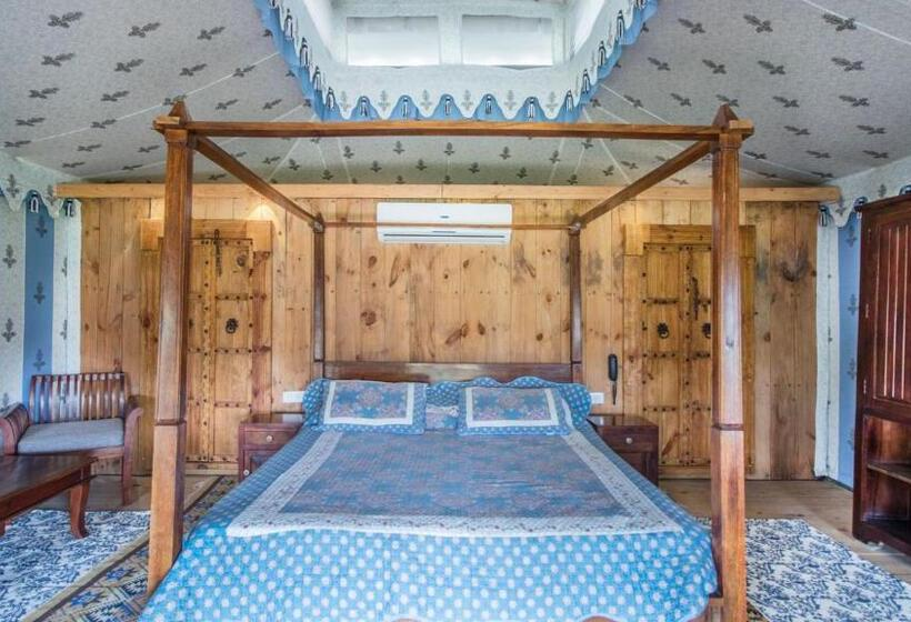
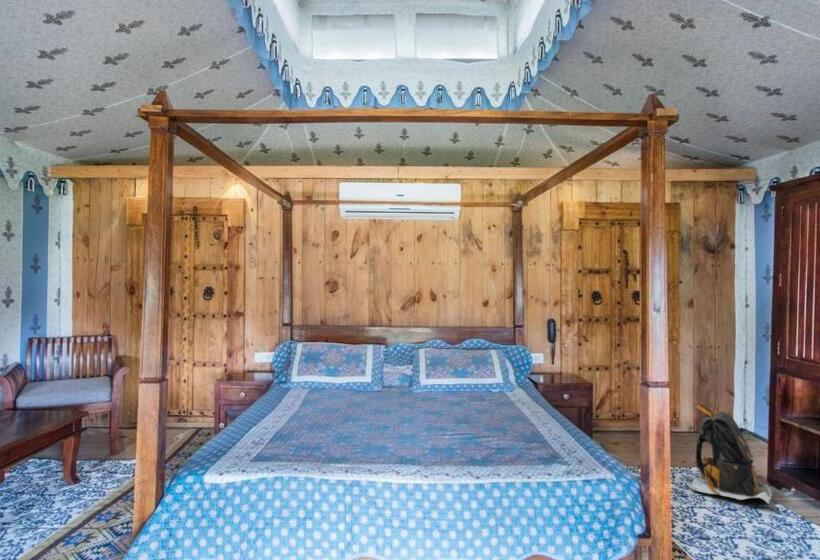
+ backpack [687,403,773,505]
